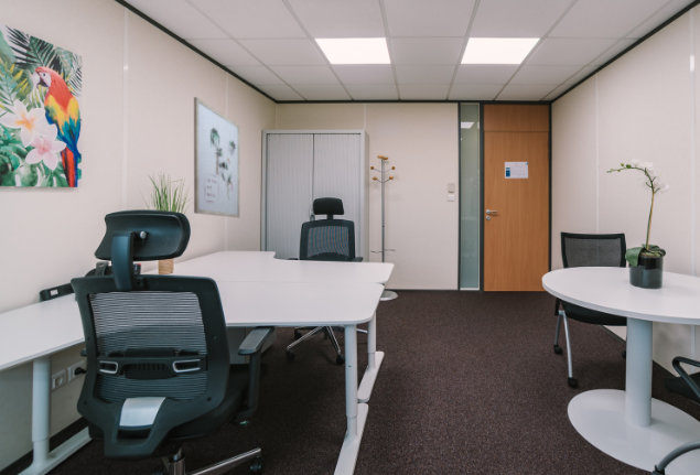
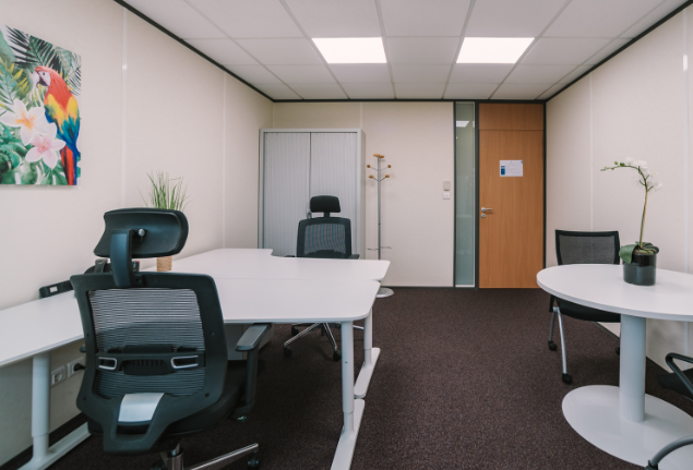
- wall art [193,96,240,218]
